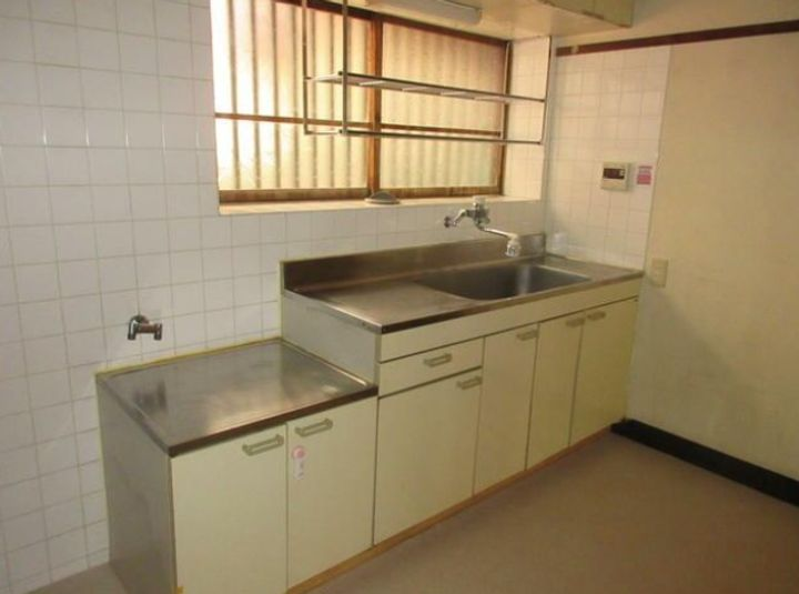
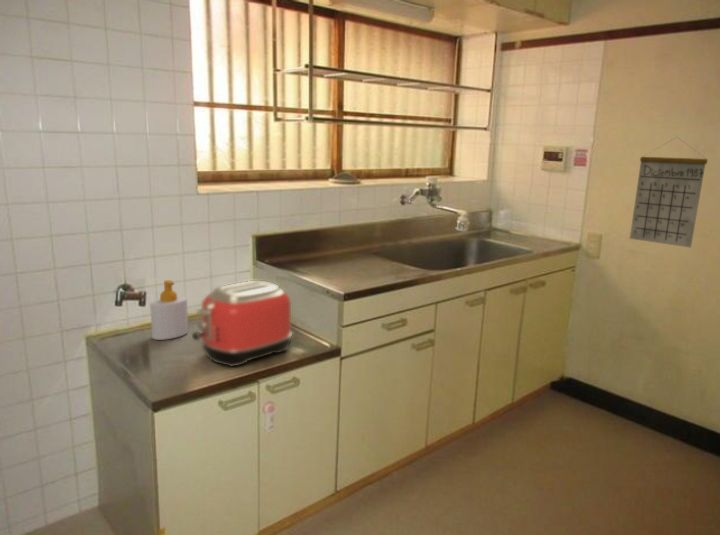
+ toaster [191,280,293,368]
+ calendar [629,136,709,249]
+ soap bottle [149,279,189,341]
